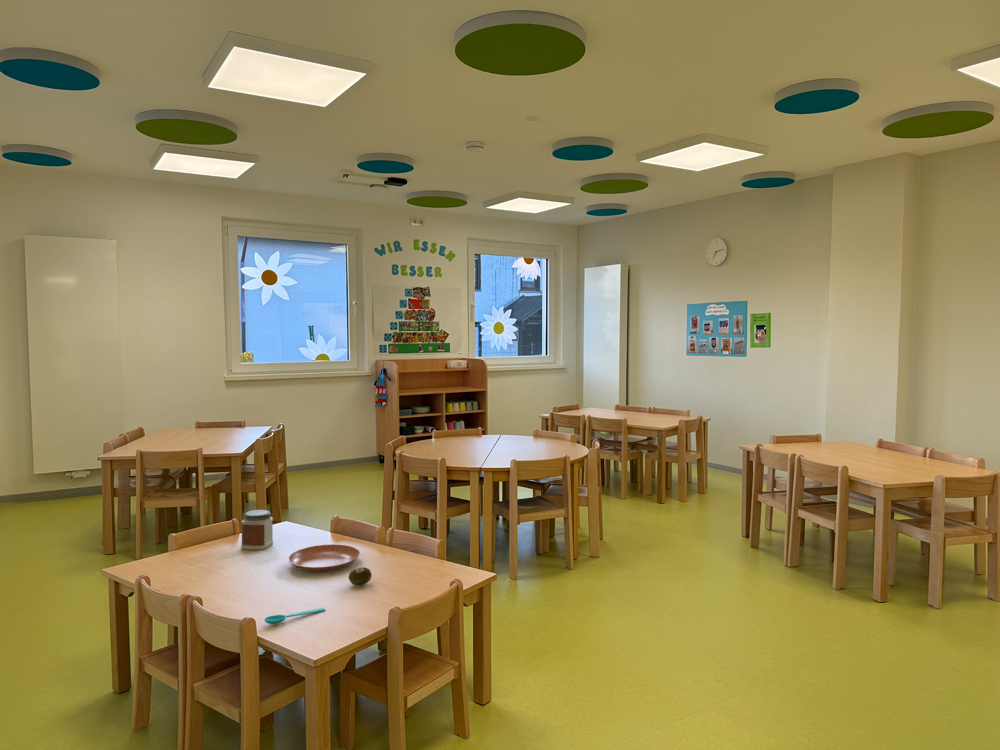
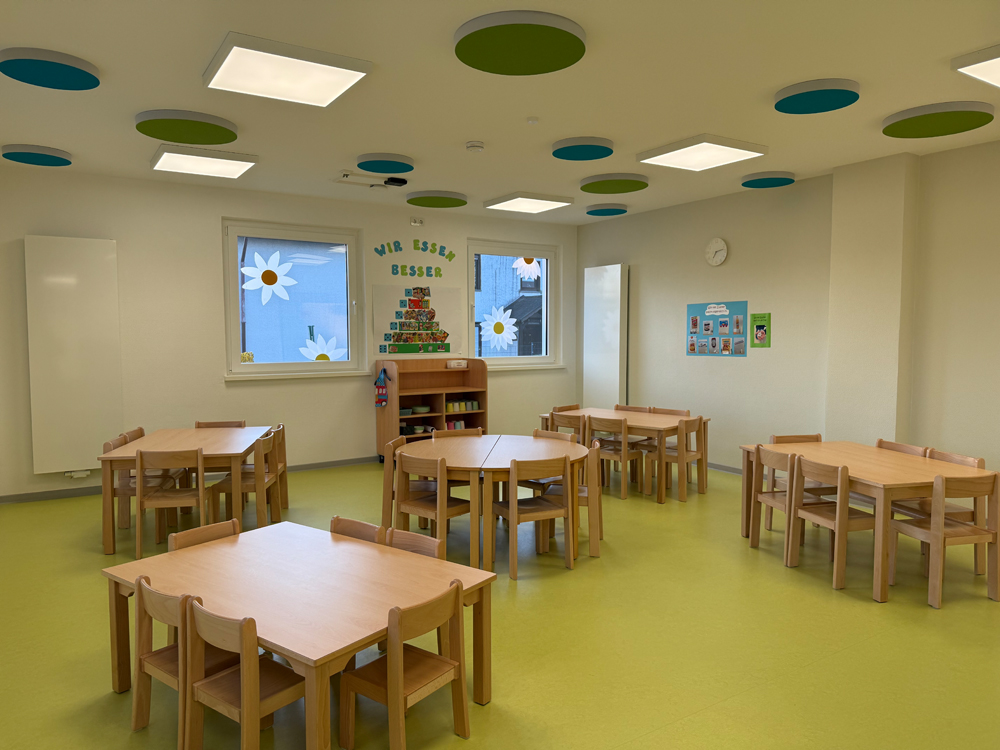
- bowl [287,543,361,573]
- fruit [347,566,373,586]
- jar [240,509,274,551]
- spoon [263,607,326,625]
